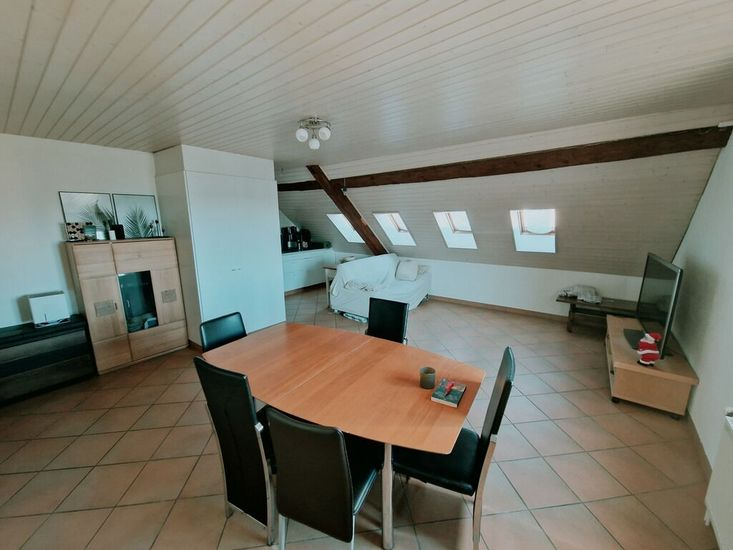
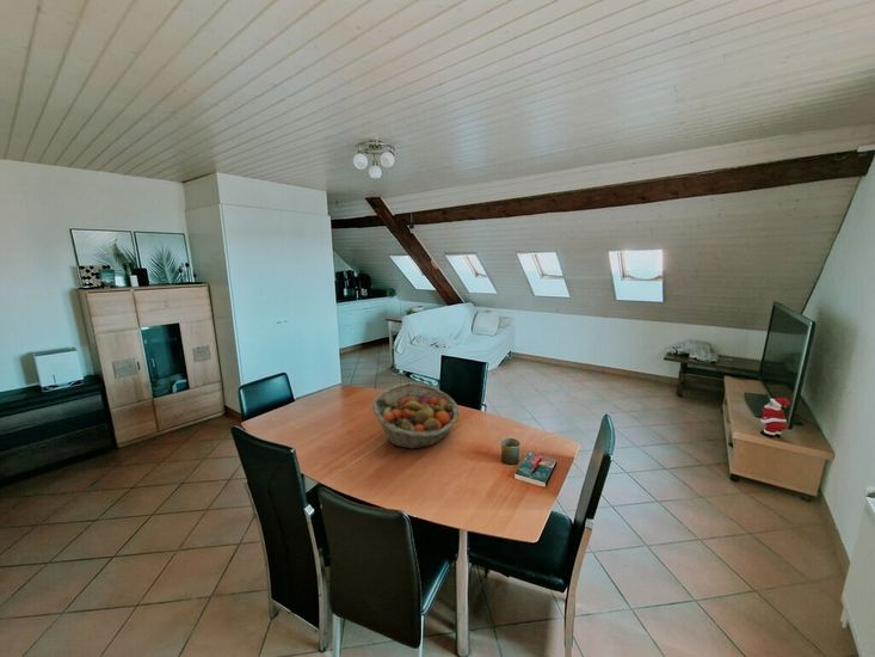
+ fruit basket [371,382,460,450]
